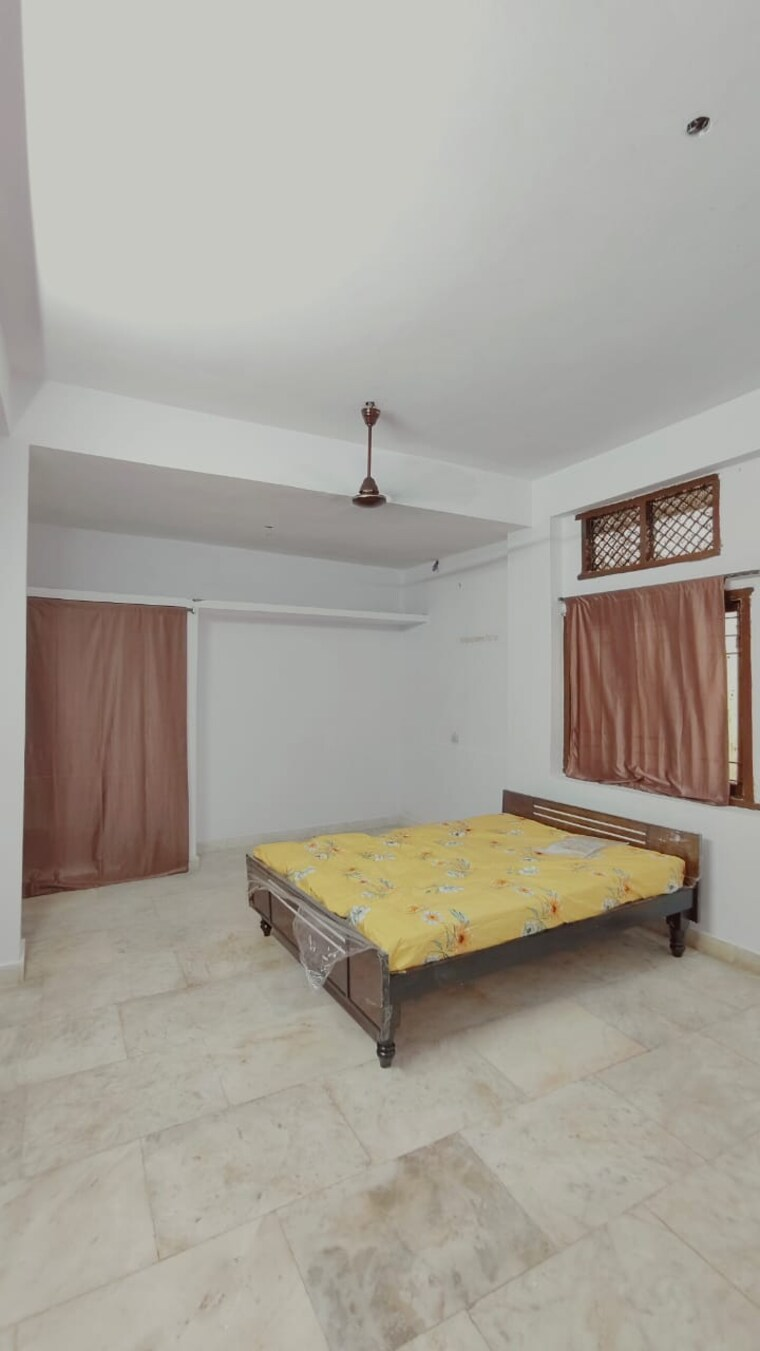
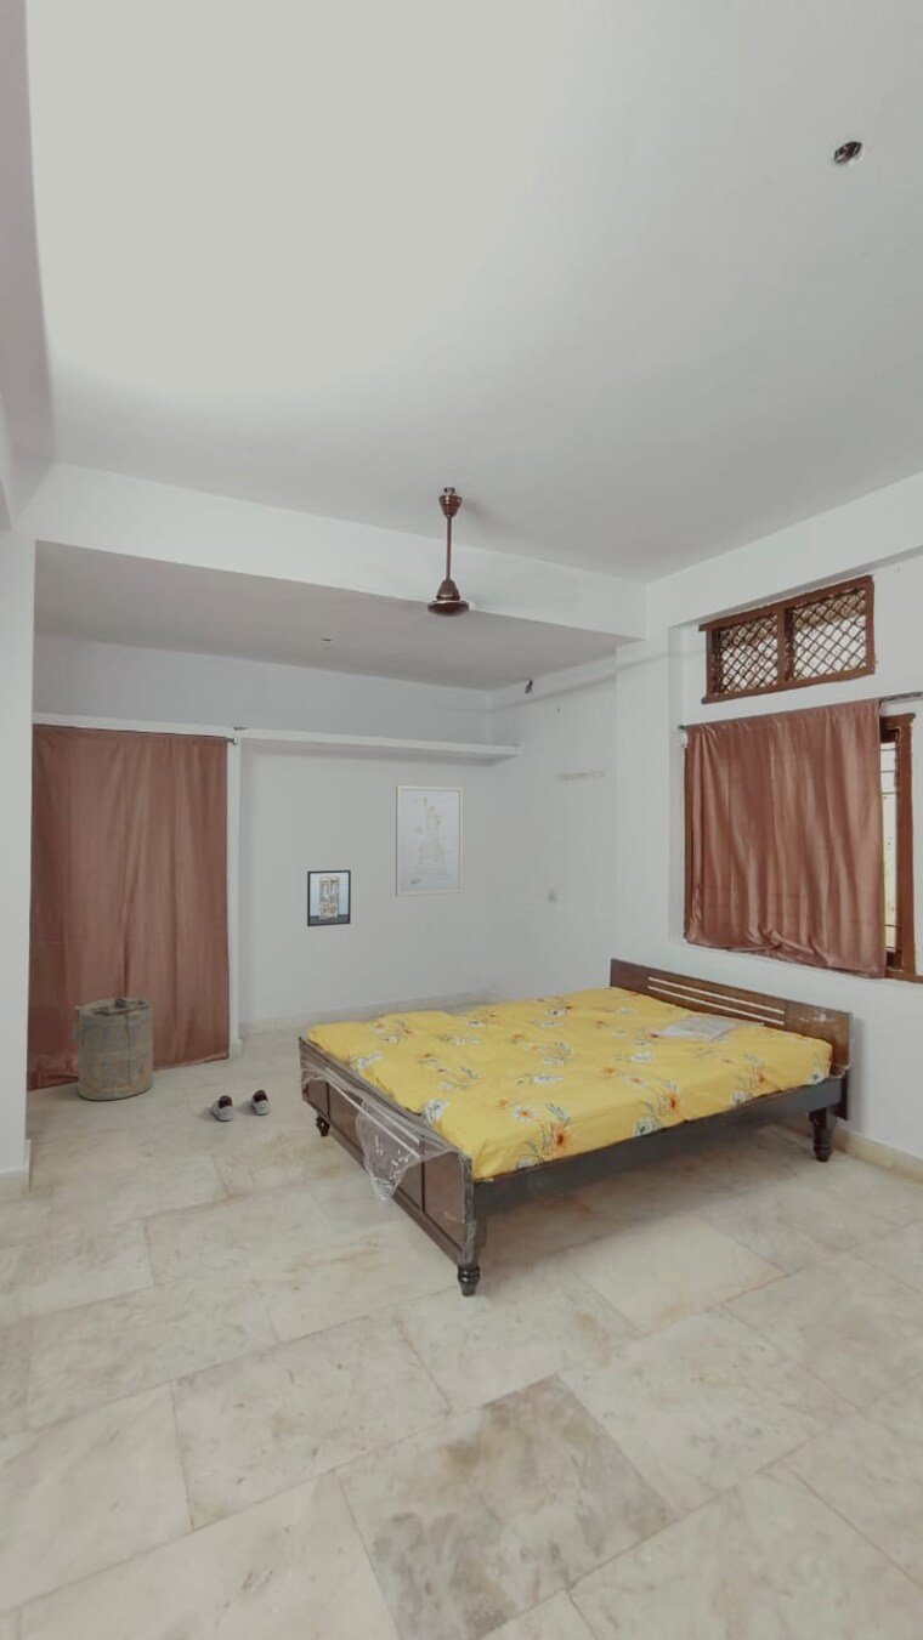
+ shoe [210,1089,271,1122]
+ laundry hamper [69,993,154,1101]
+ wall art [395,784,464,897]
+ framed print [306,869,352,927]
